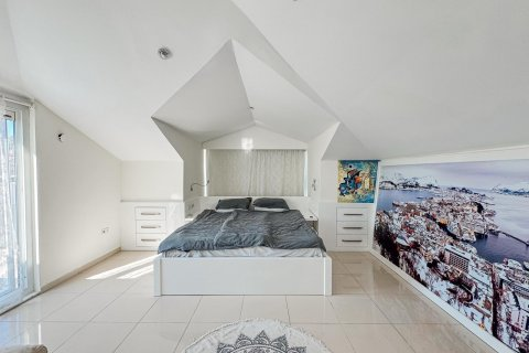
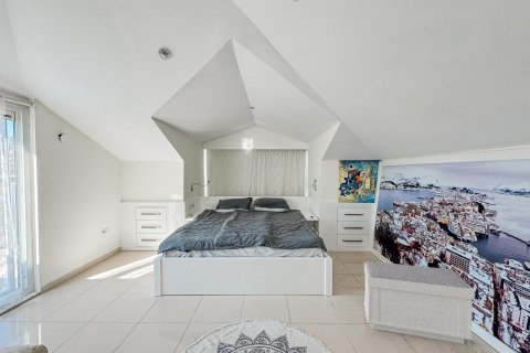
+ bench [362,260,476,345]
